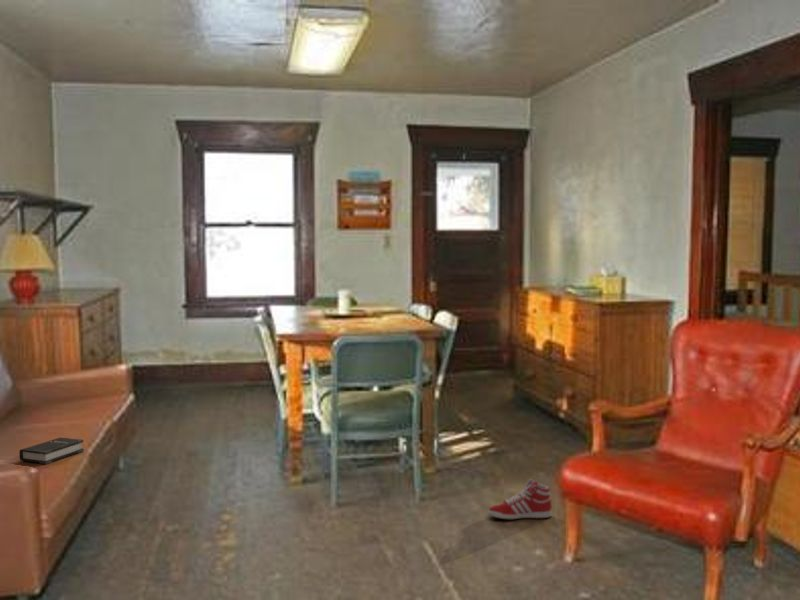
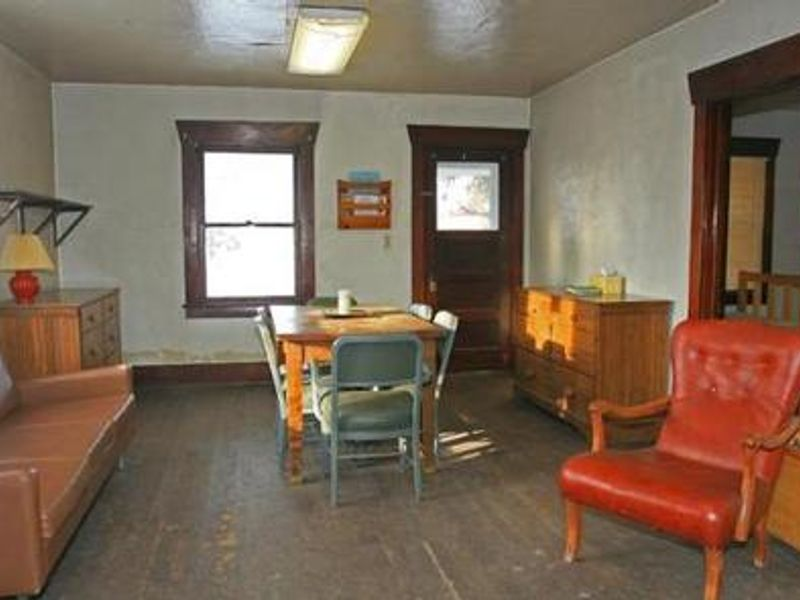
- sneaker [487,479,553,521]
- hardback book [18,436,85,465]
